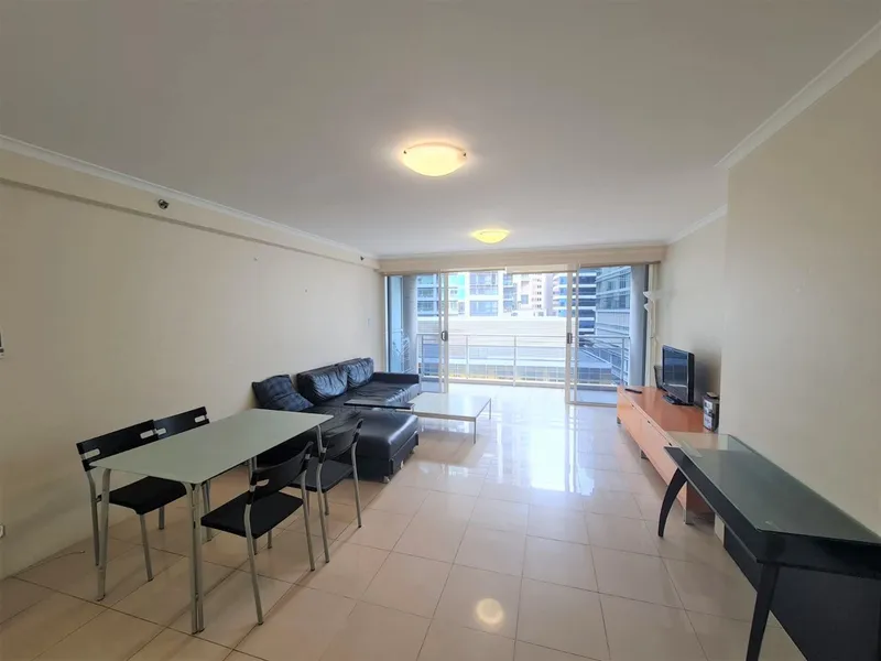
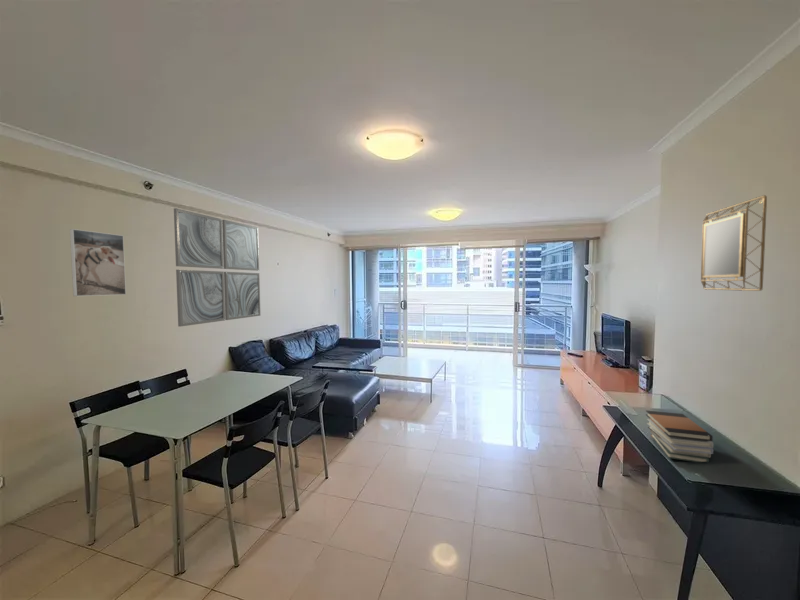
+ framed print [69,228,127,297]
+ home mirror [700,194,768,292]
+ book stack [645,409,714,463]
+ wall art [173,207,261,328]
